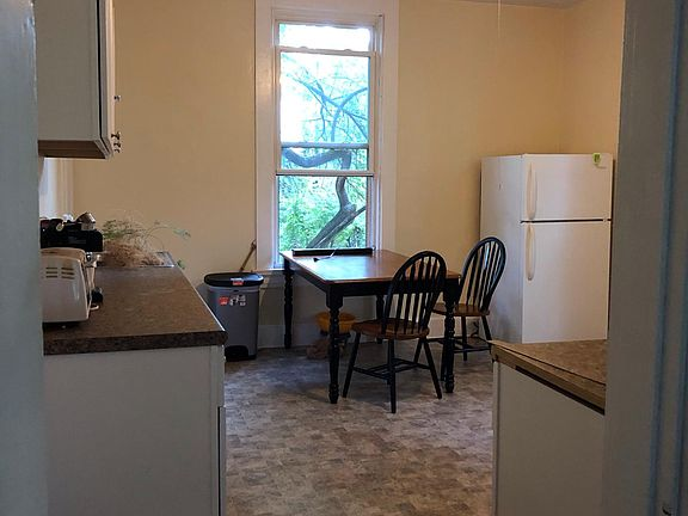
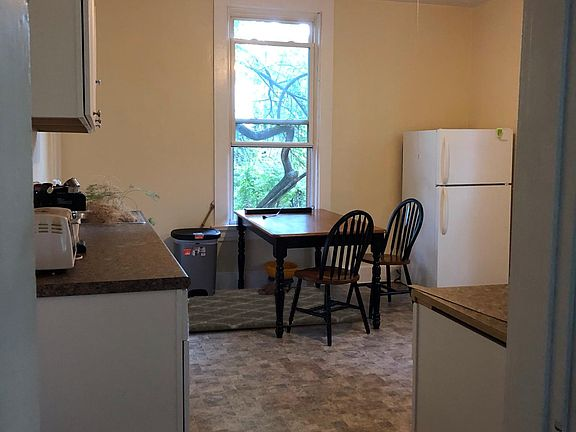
+ rug [188,286,364,332]
